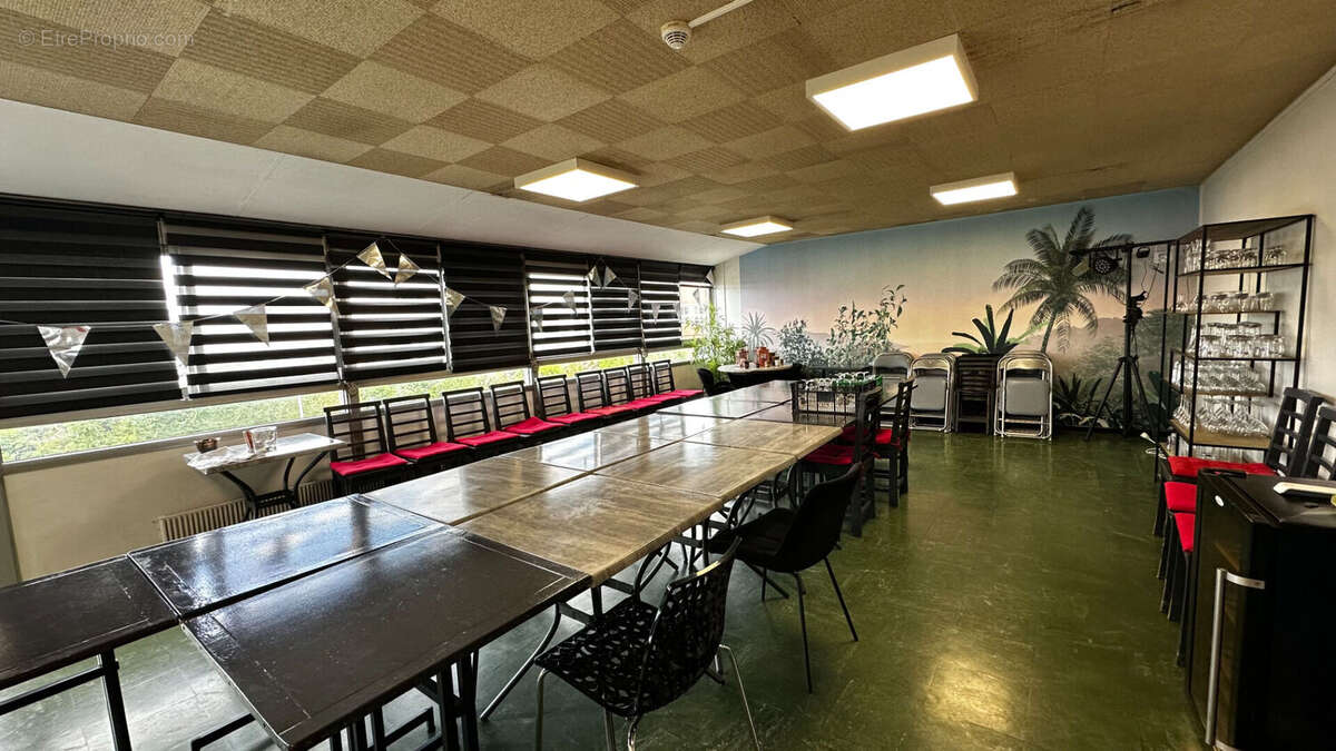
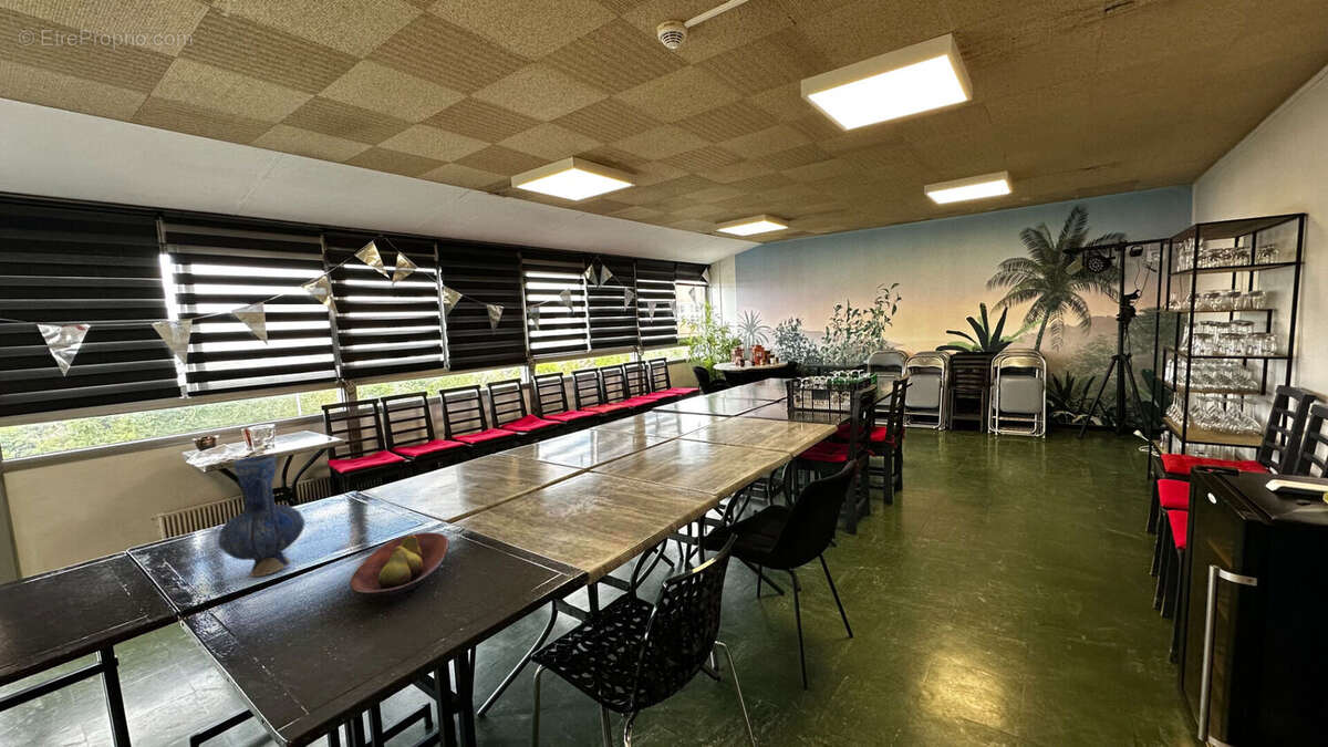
+ vase [217,454,305,578]
+ fruit bowl [349,531,450,603]
